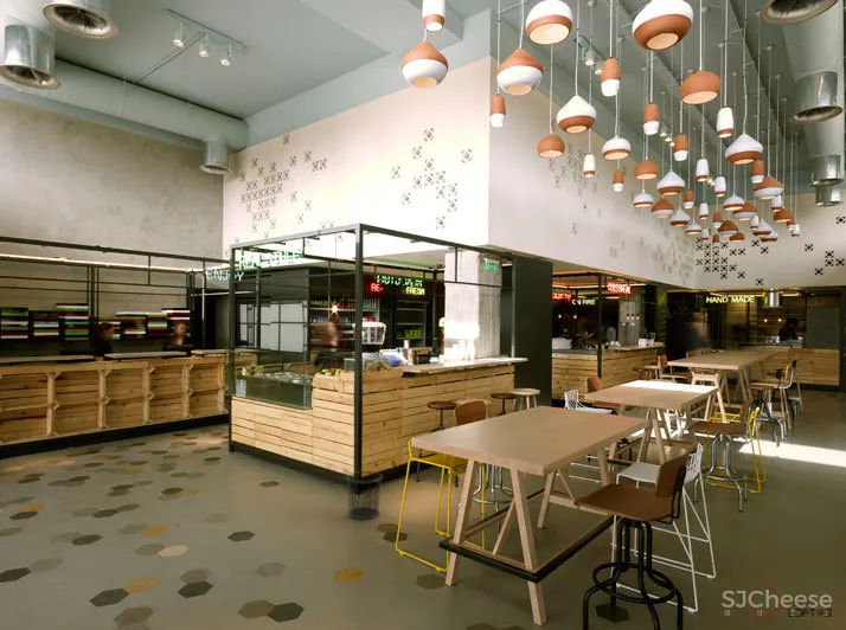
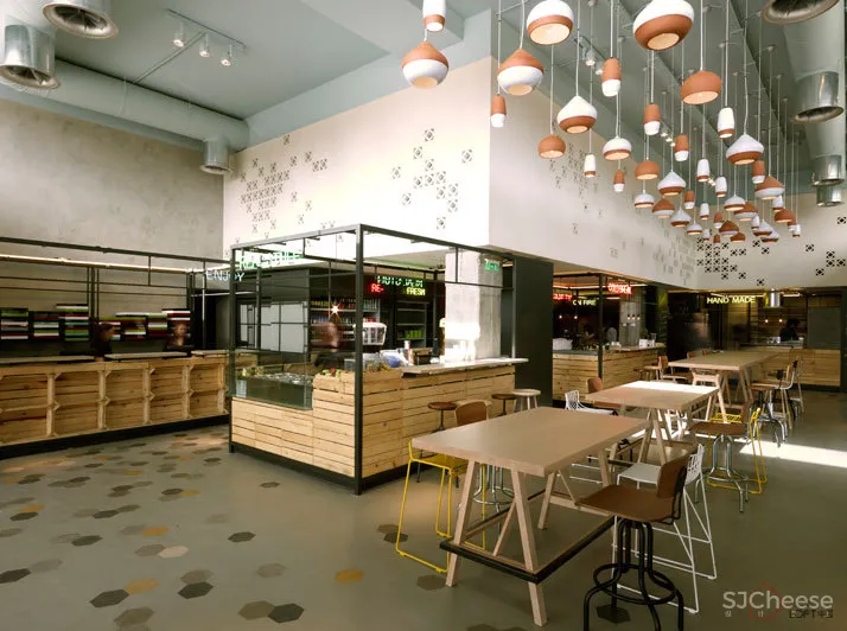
- waste bin [346,470,384,521]
